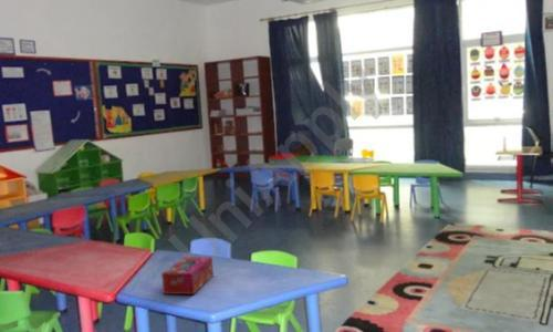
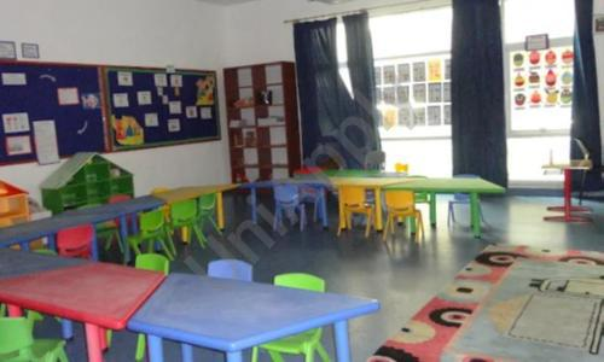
- tissue box [160,256,215,295]
